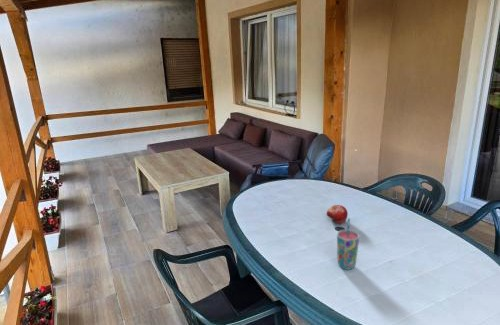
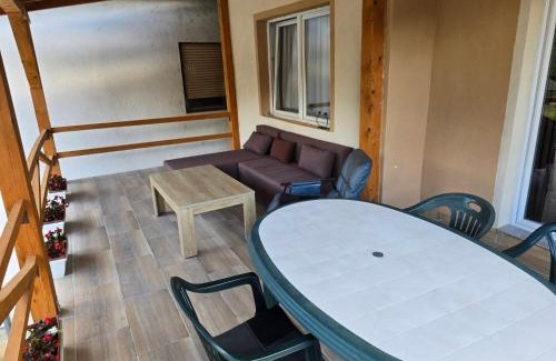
- fruit [326,204,349,225]
- cup [336,217,360,271]
